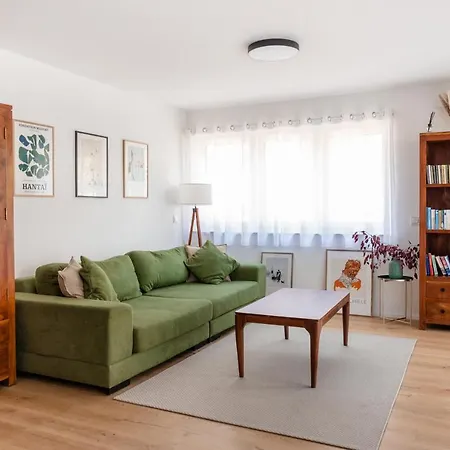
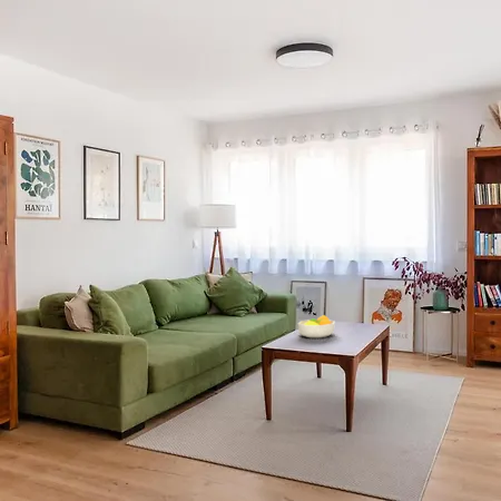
+ fruit bowl [297,314,336,338]
